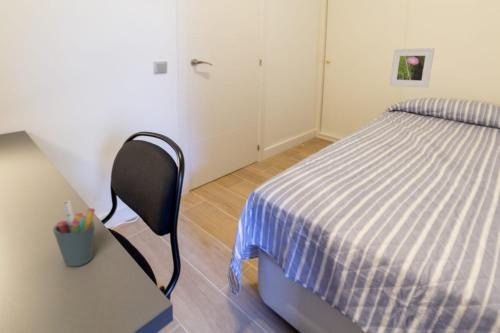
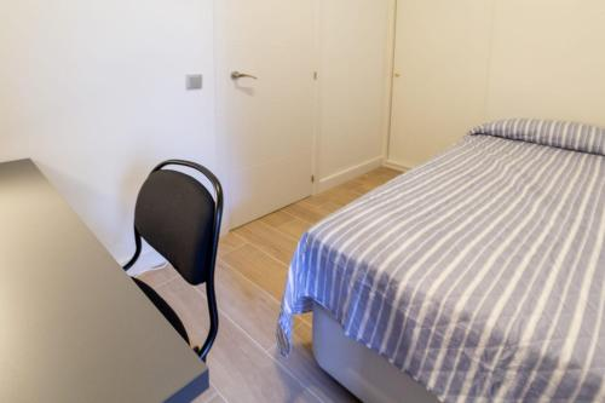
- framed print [389,47,435,89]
- pen holder [52,199,96,268]
